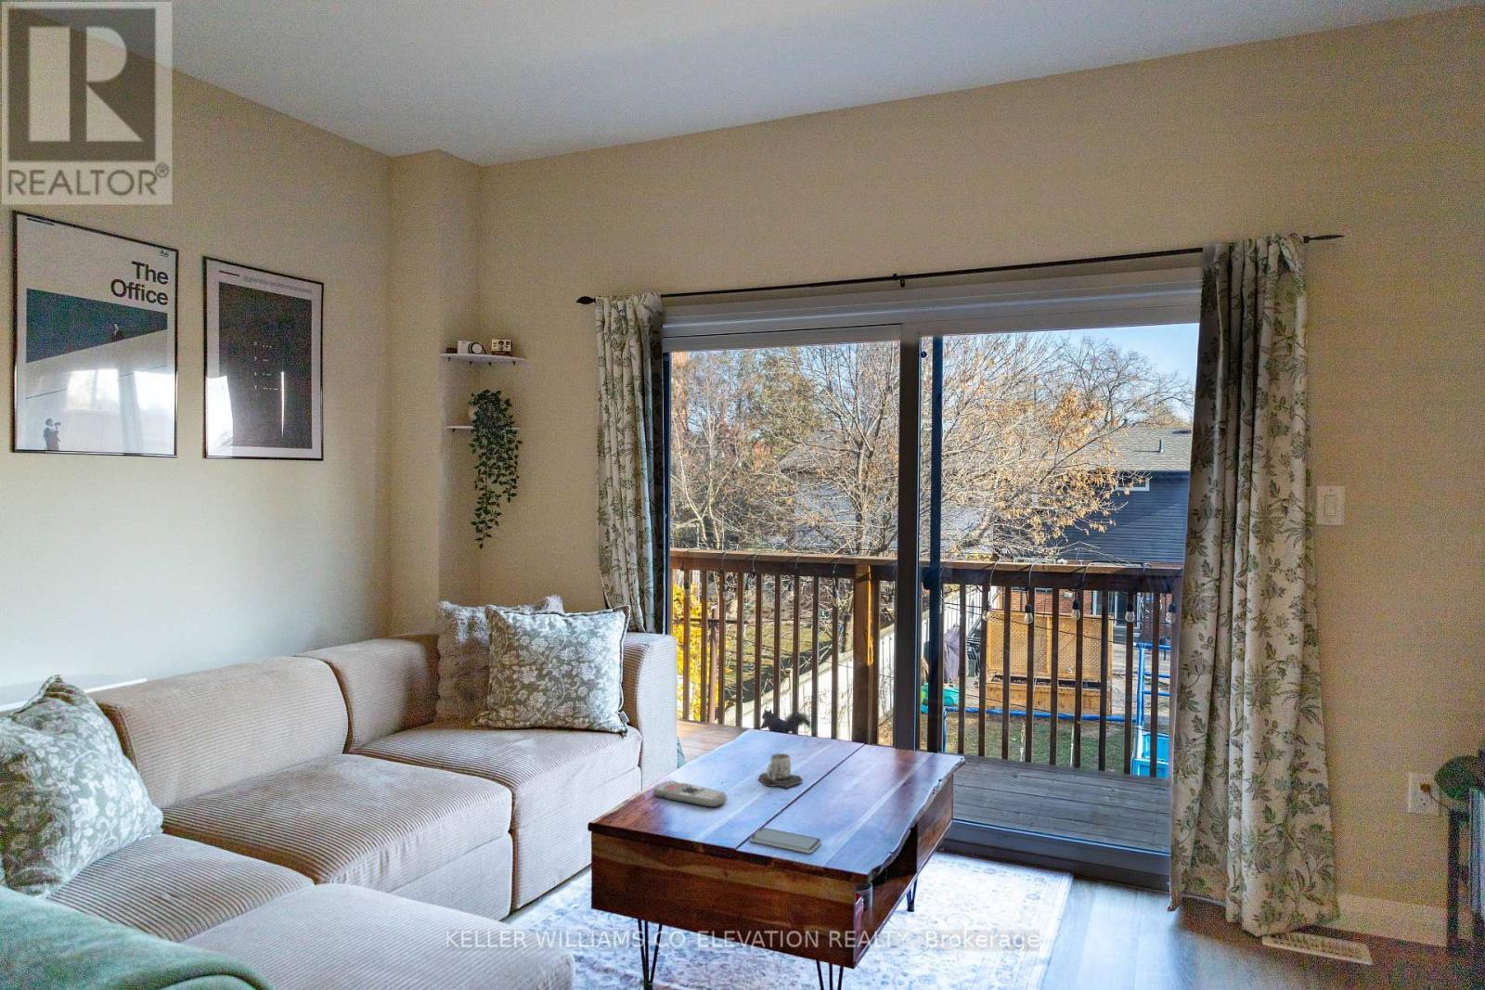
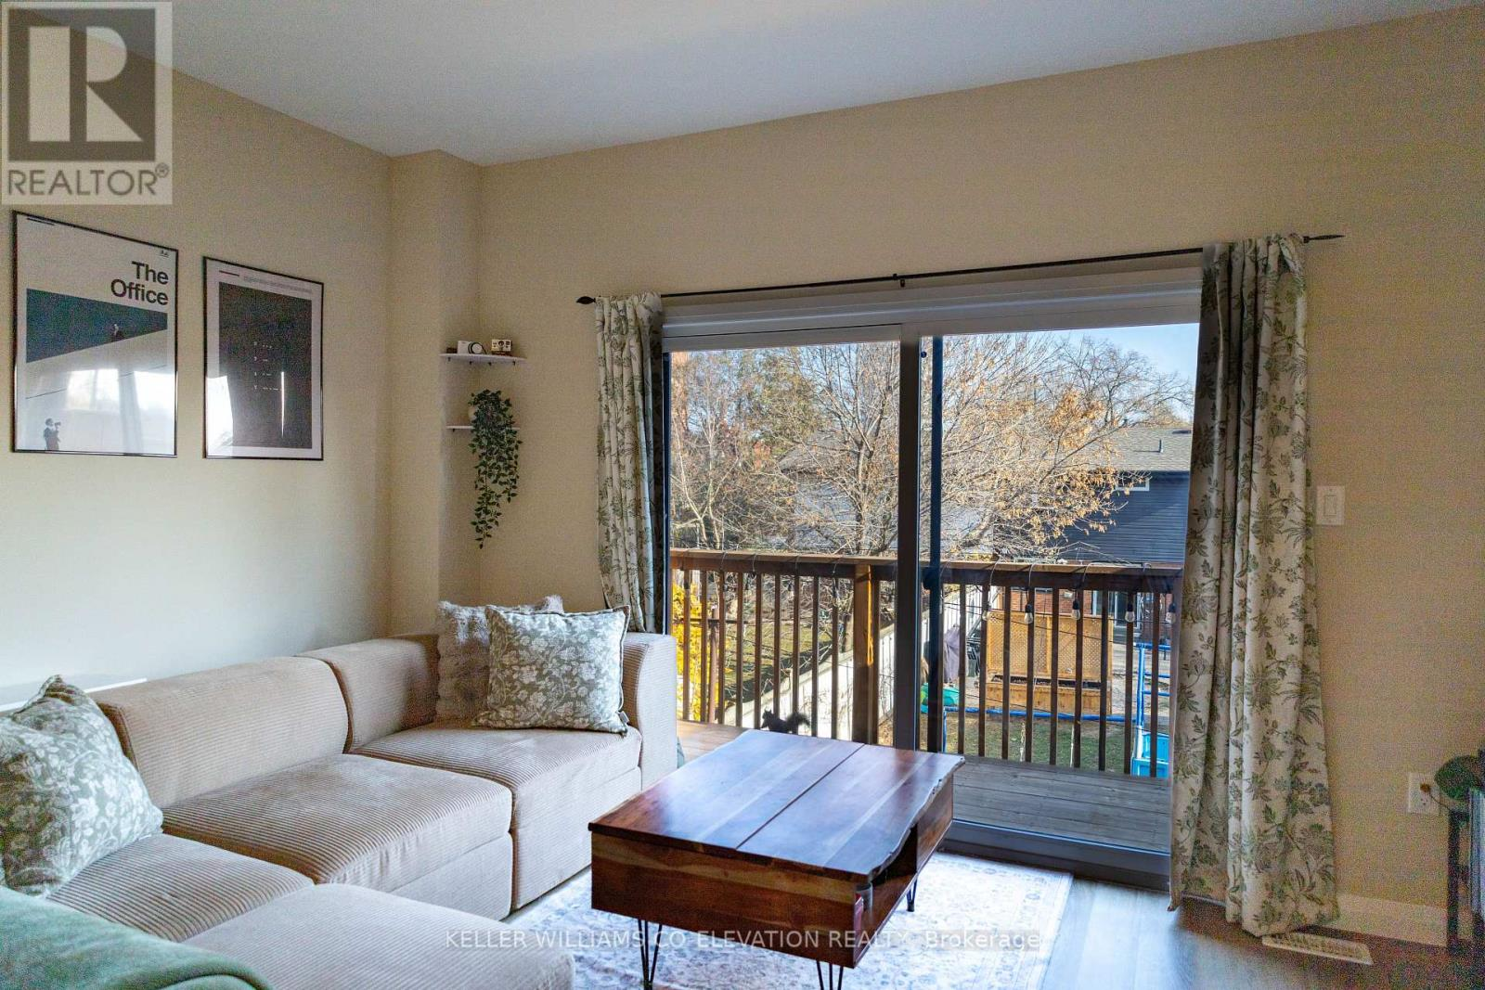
- remote control [652,779,728,808]
- mug [757,752,803,789]
- smartphone [749,826,822,854]
